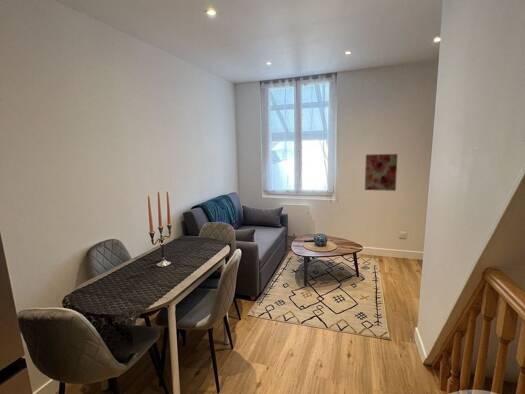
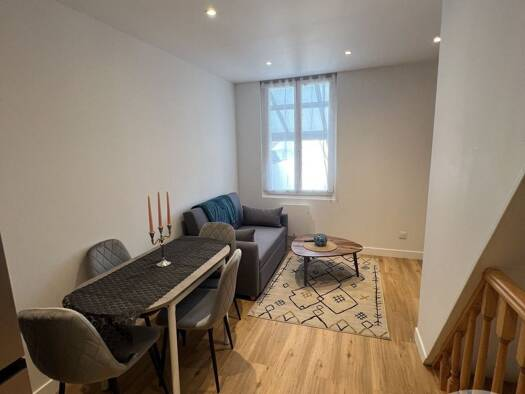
- wall art [364,153,398,192]
